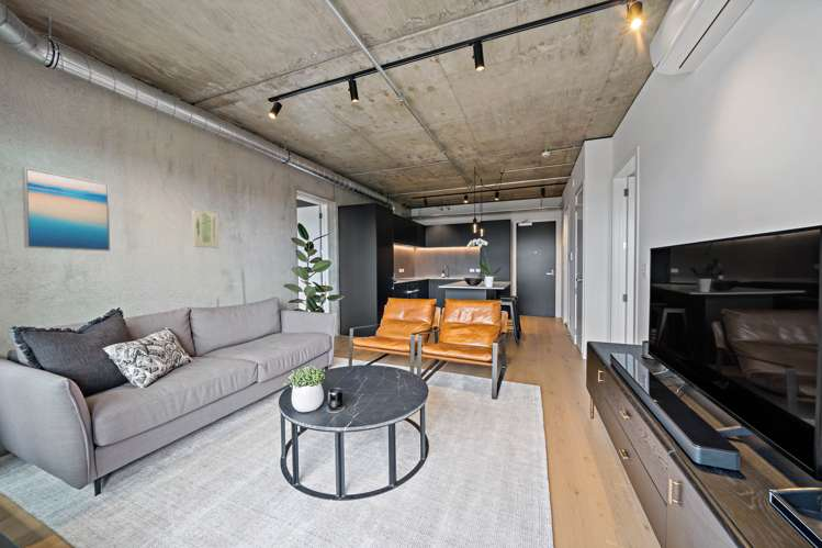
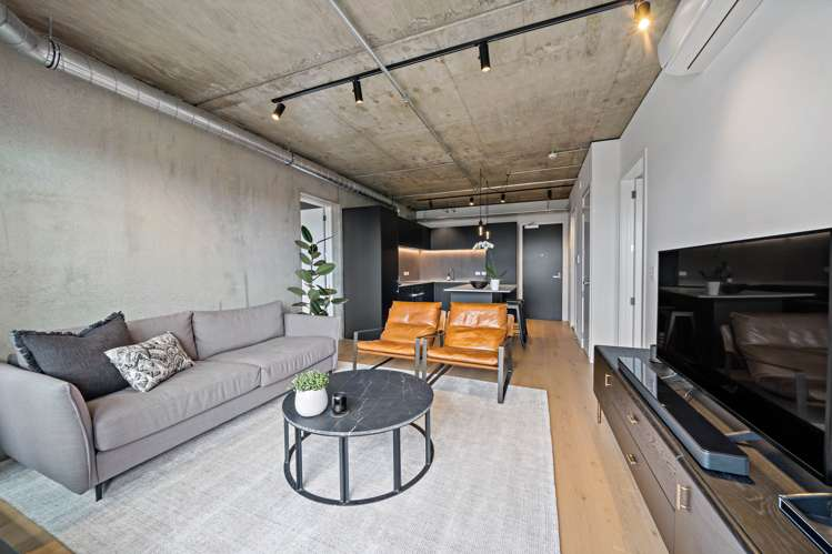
- wall art [191,209,219,249]
- wall art [21,166,111,253]
